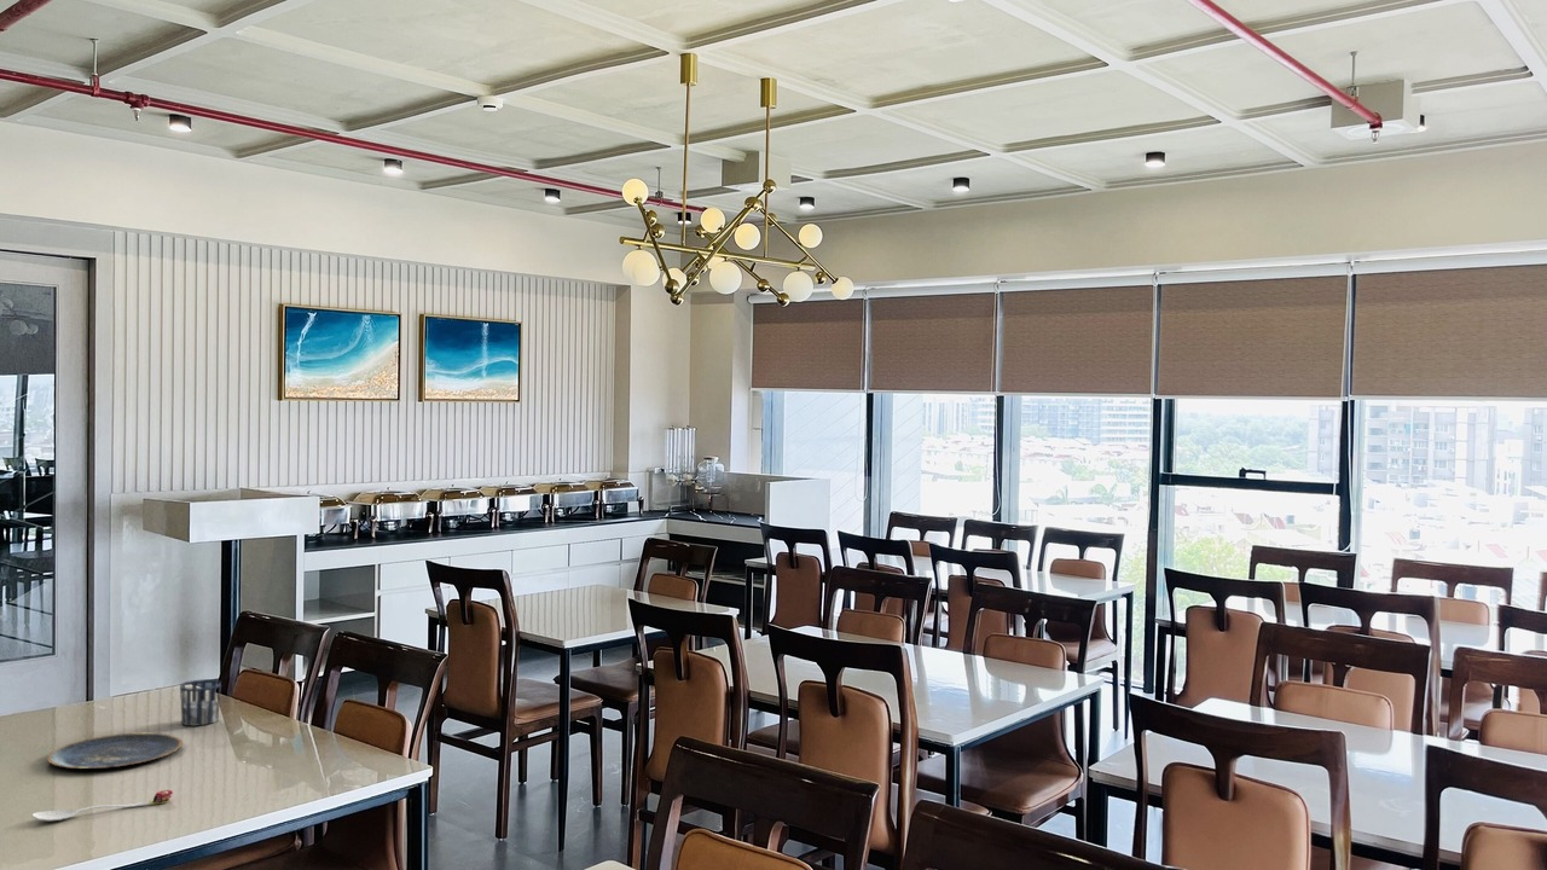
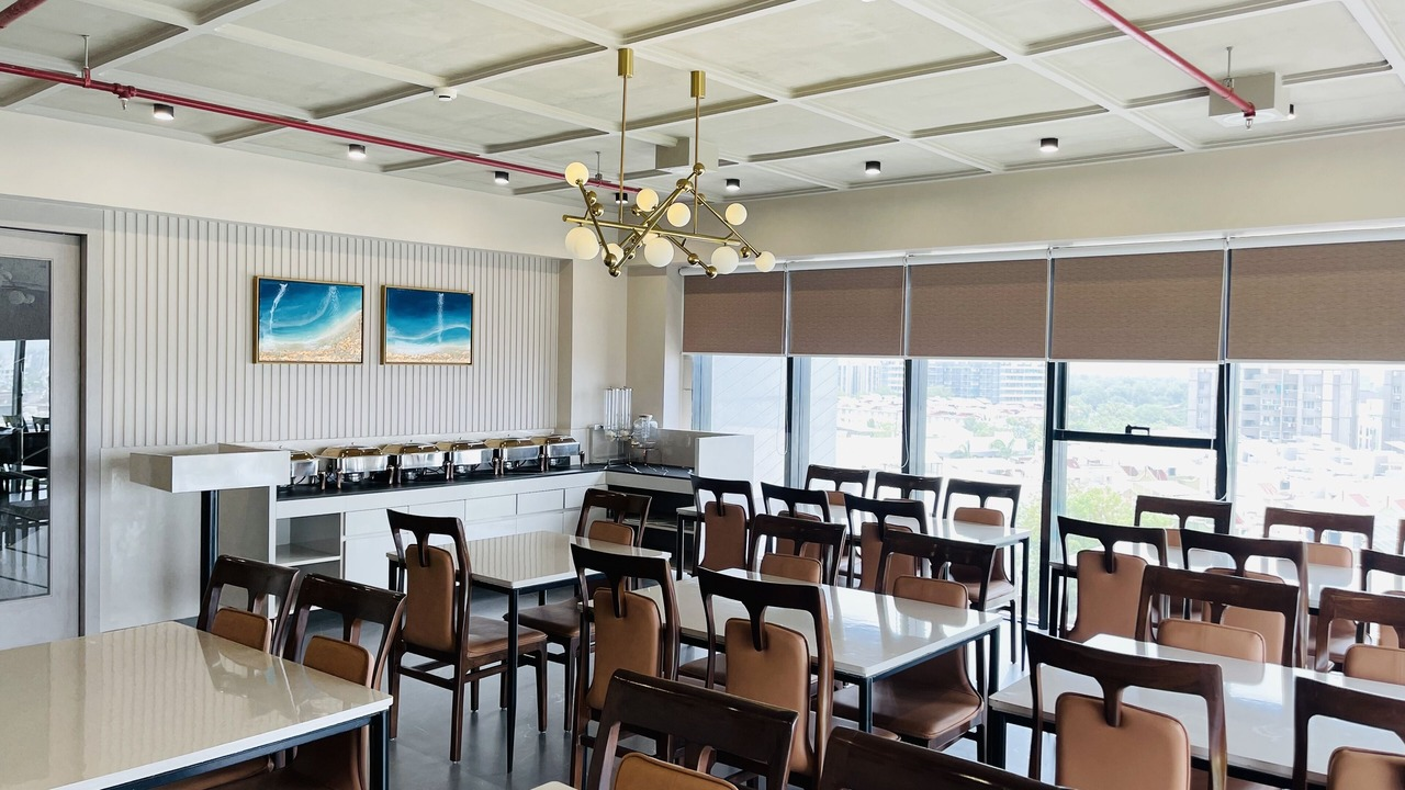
- cup [179,678,222,727]
- spoon [31,789,174,823]
- plate [46,732,184,770]
